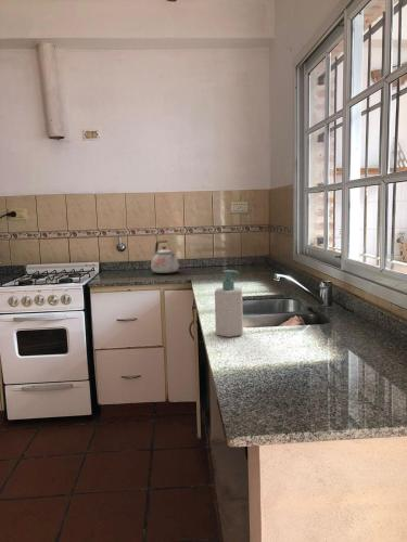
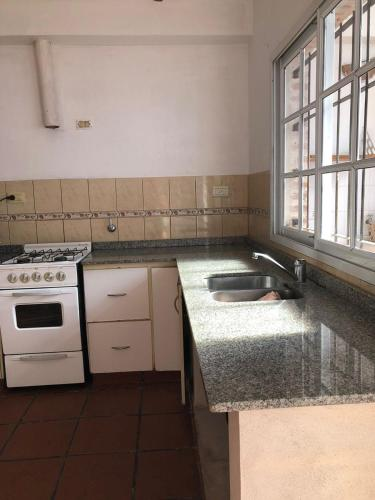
- kettle [150,240,180,274]
- soap bottle [214,269,244,338]
